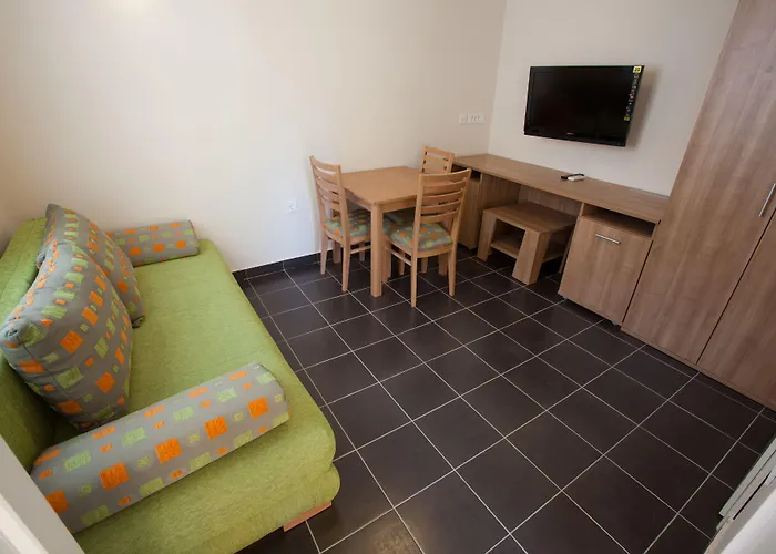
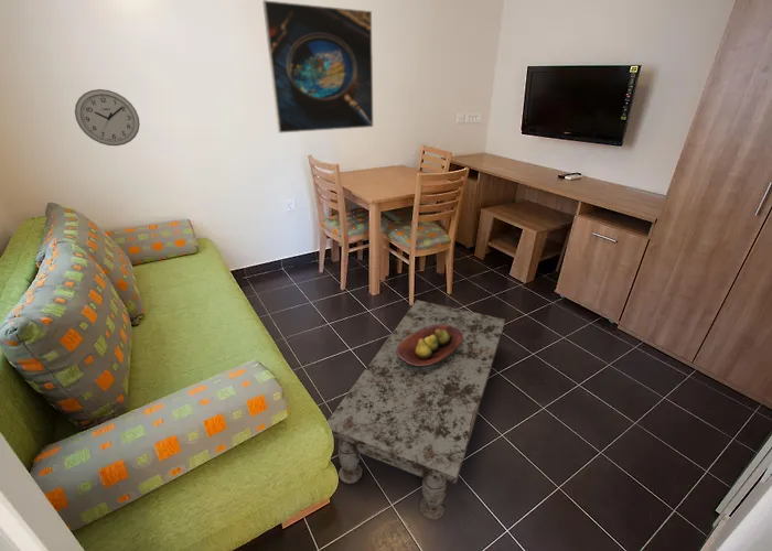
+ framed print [261,0,374,134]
+ wall clock [74,88,141,147]
+ fruit bowl [396,324,463,367]
+ coffee table [326,299,506,521]
